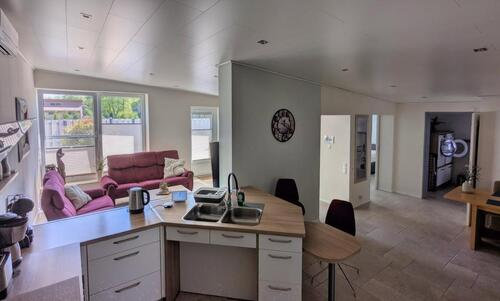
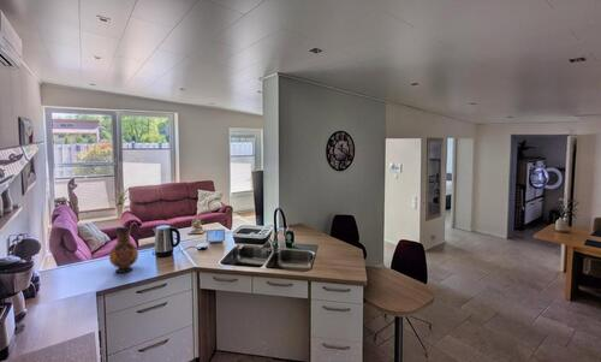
+ vase [108,226,139,274]
